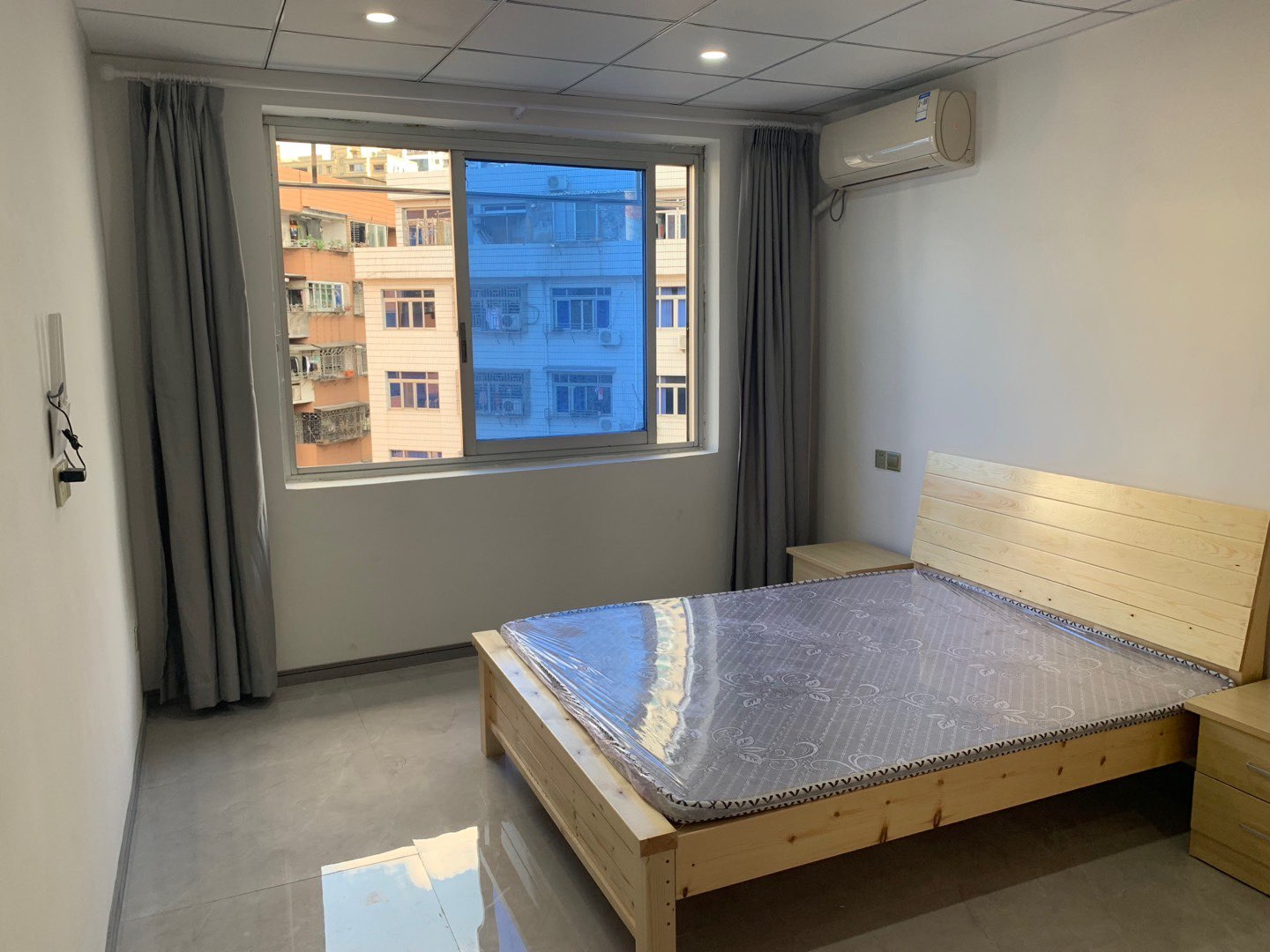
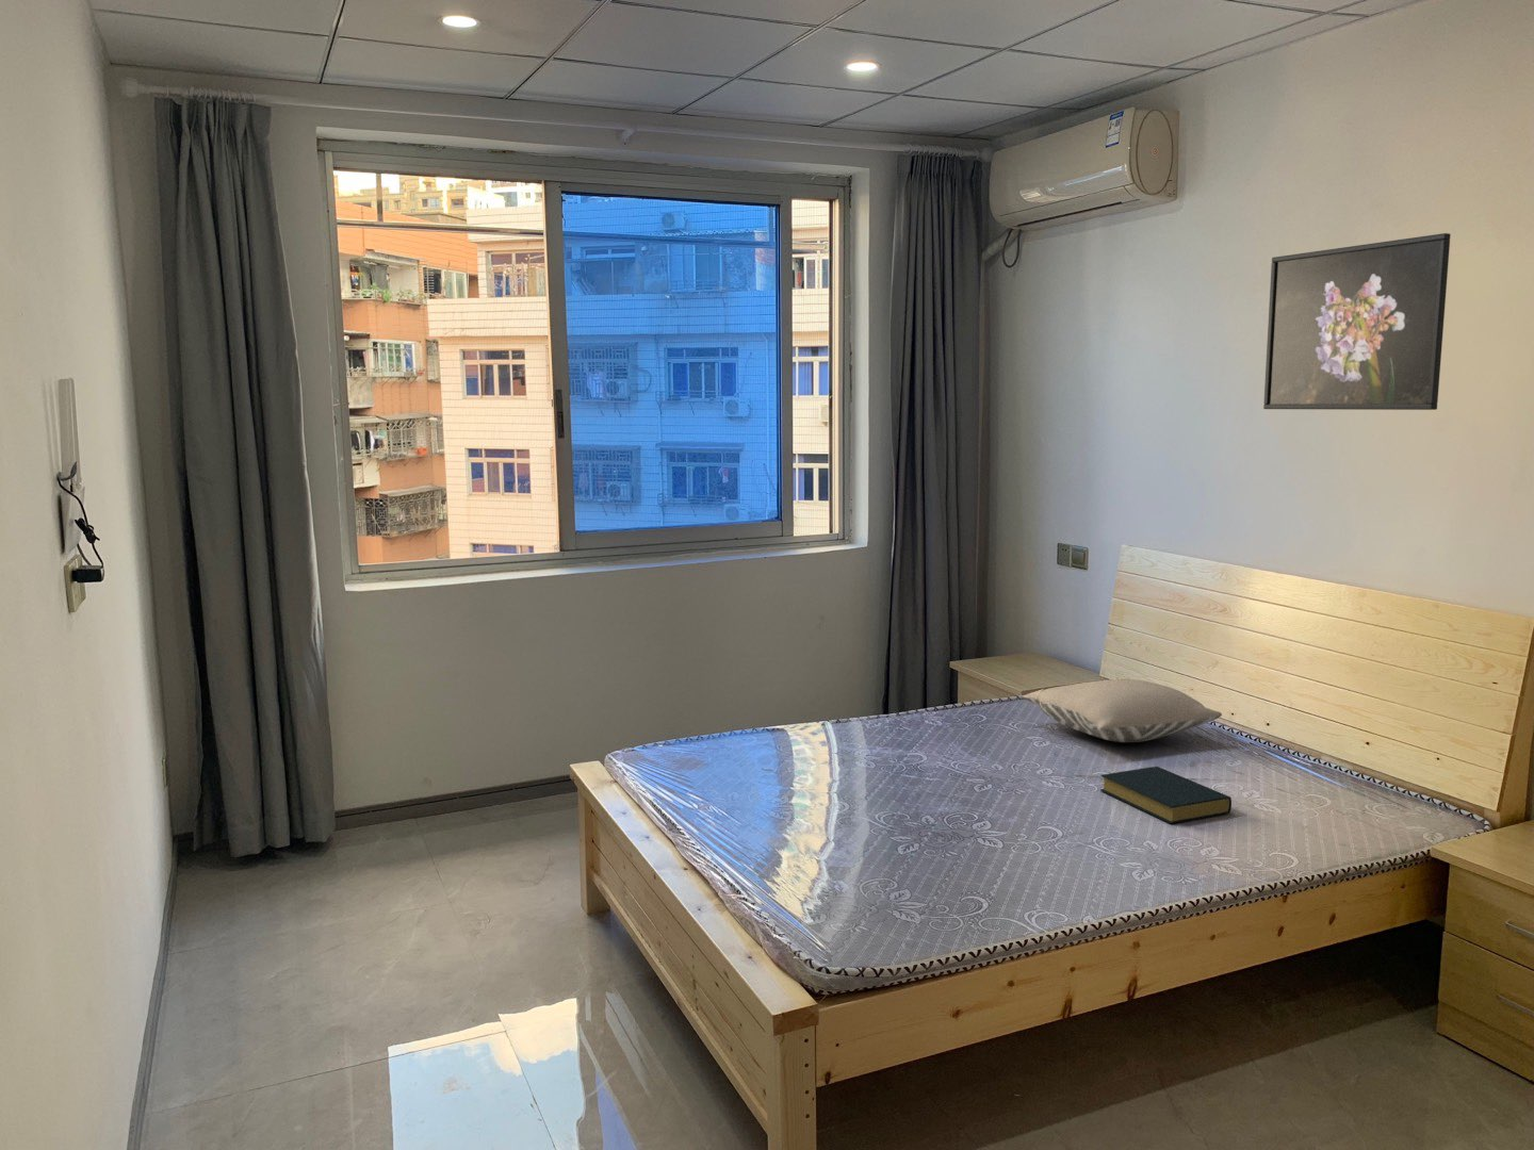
+ hardback book [1099,766,1232,825]
+ pillow [1022,679,1222,743]
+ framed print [1262,232,1452,411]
